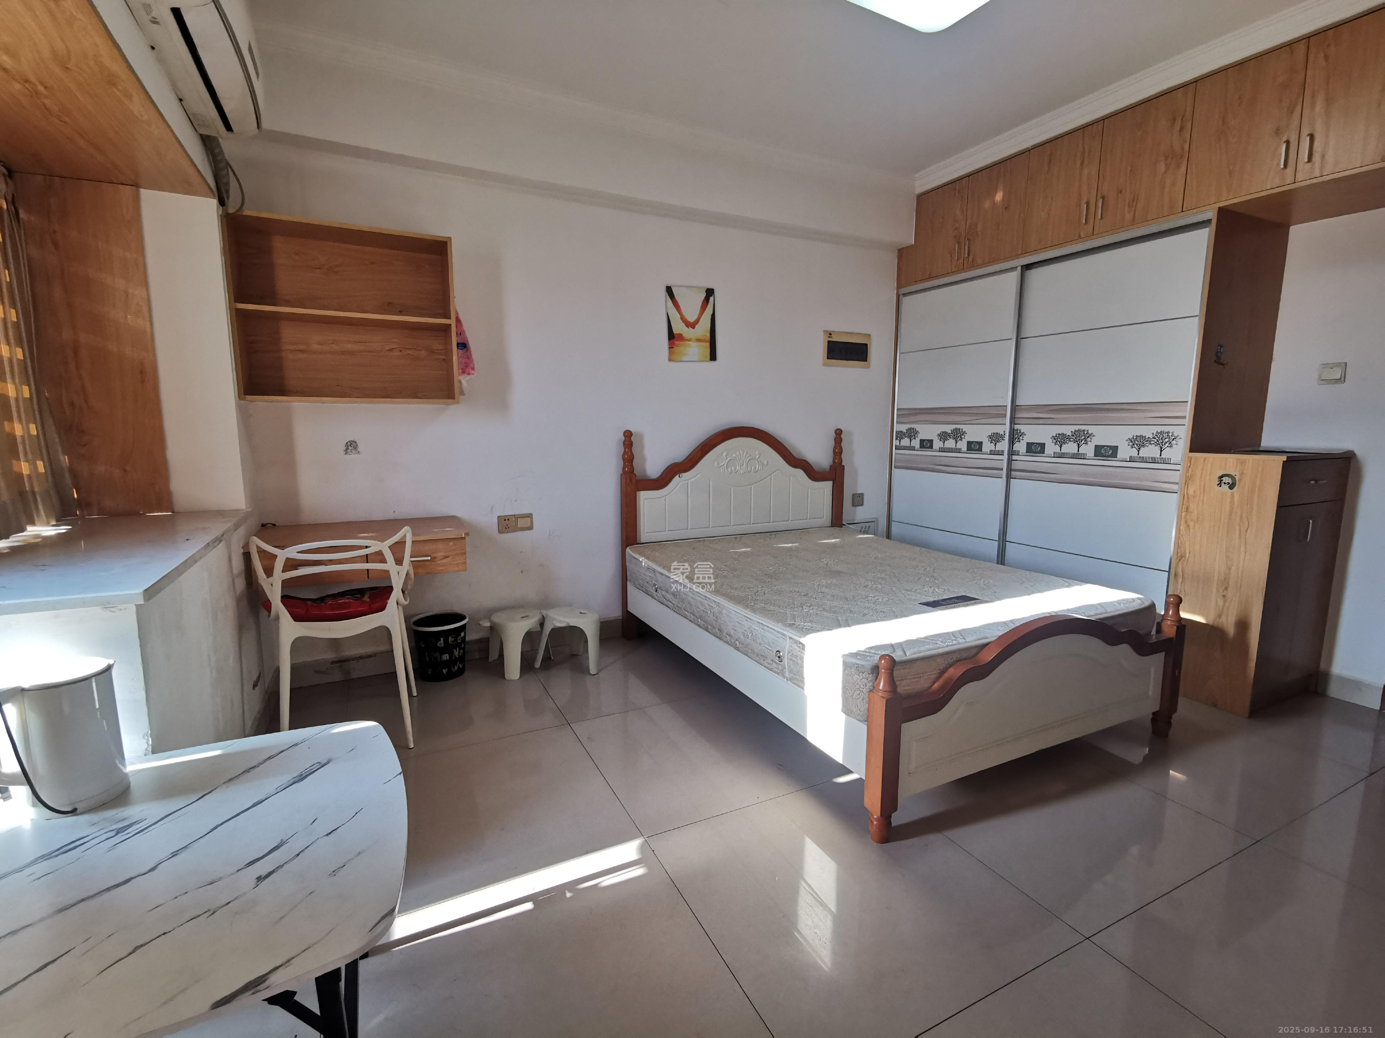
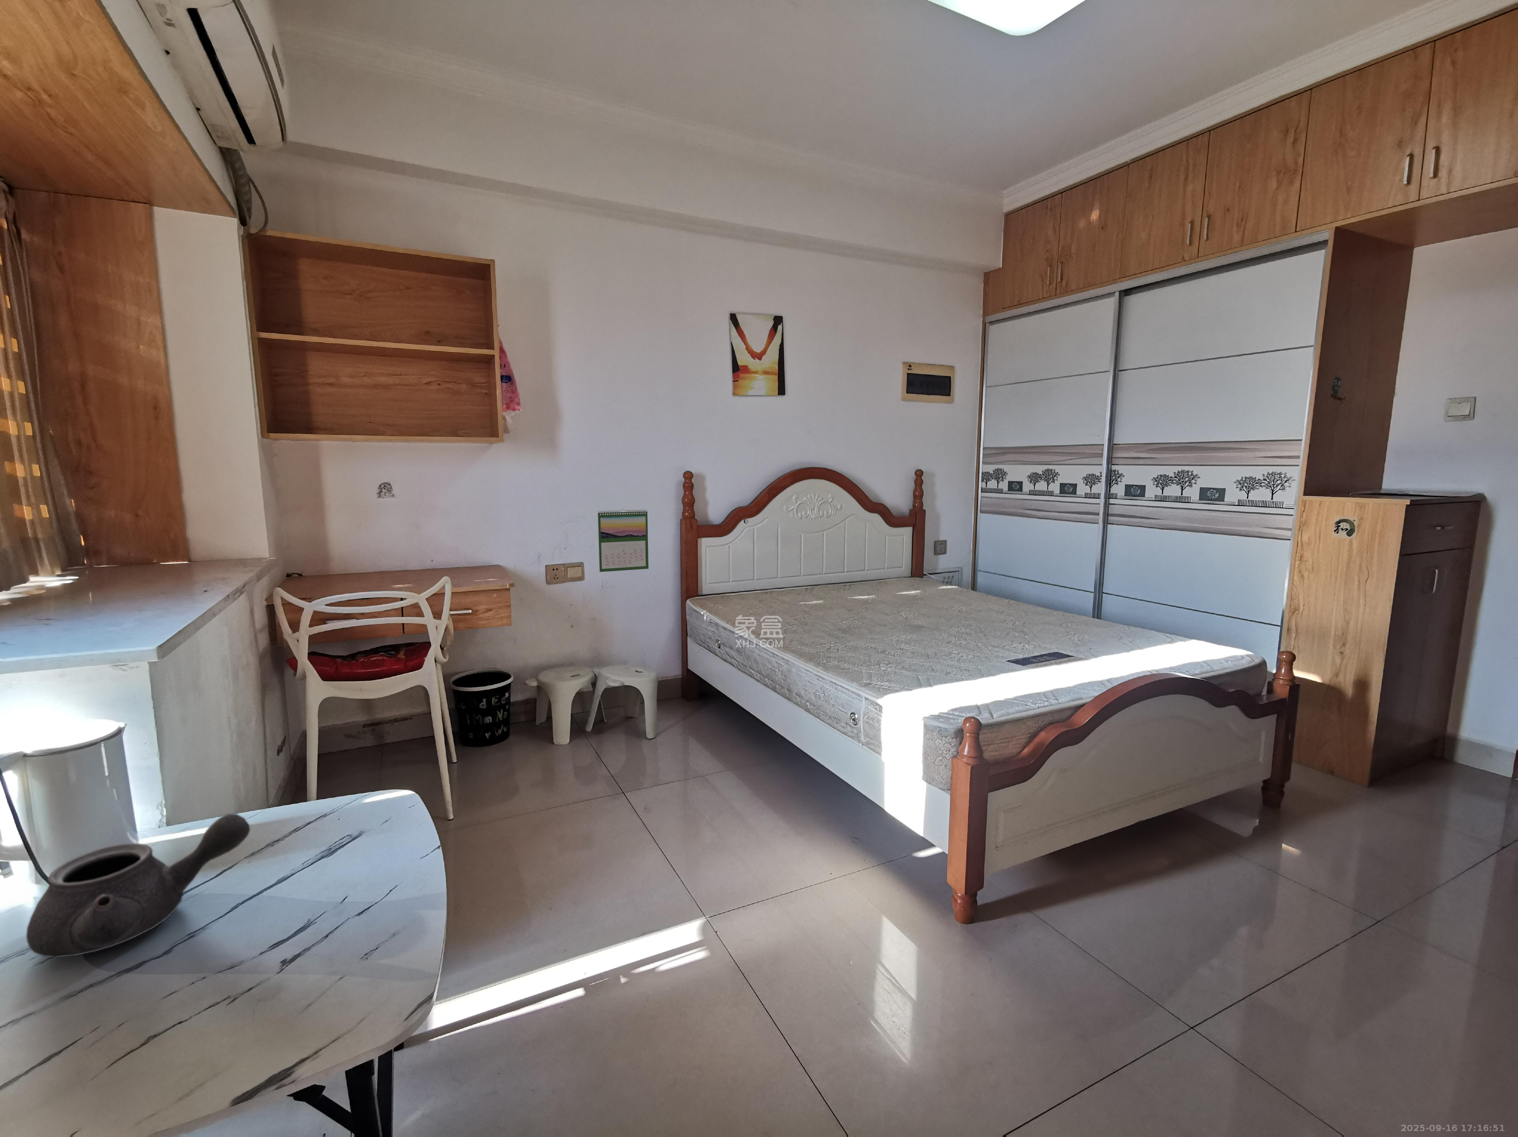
+ teapot [26,813,251,958]
+ calendar [598,509,649,572]
